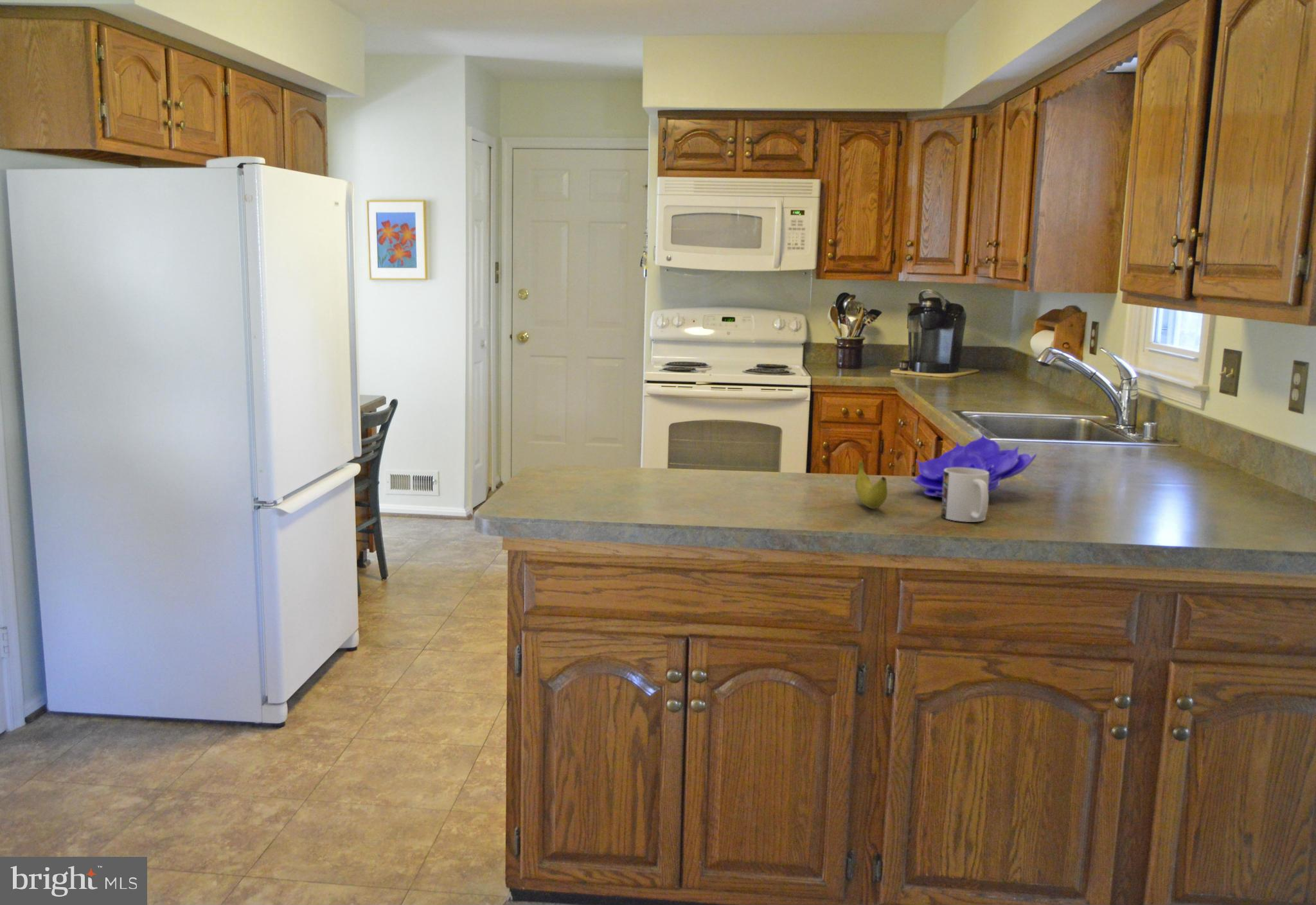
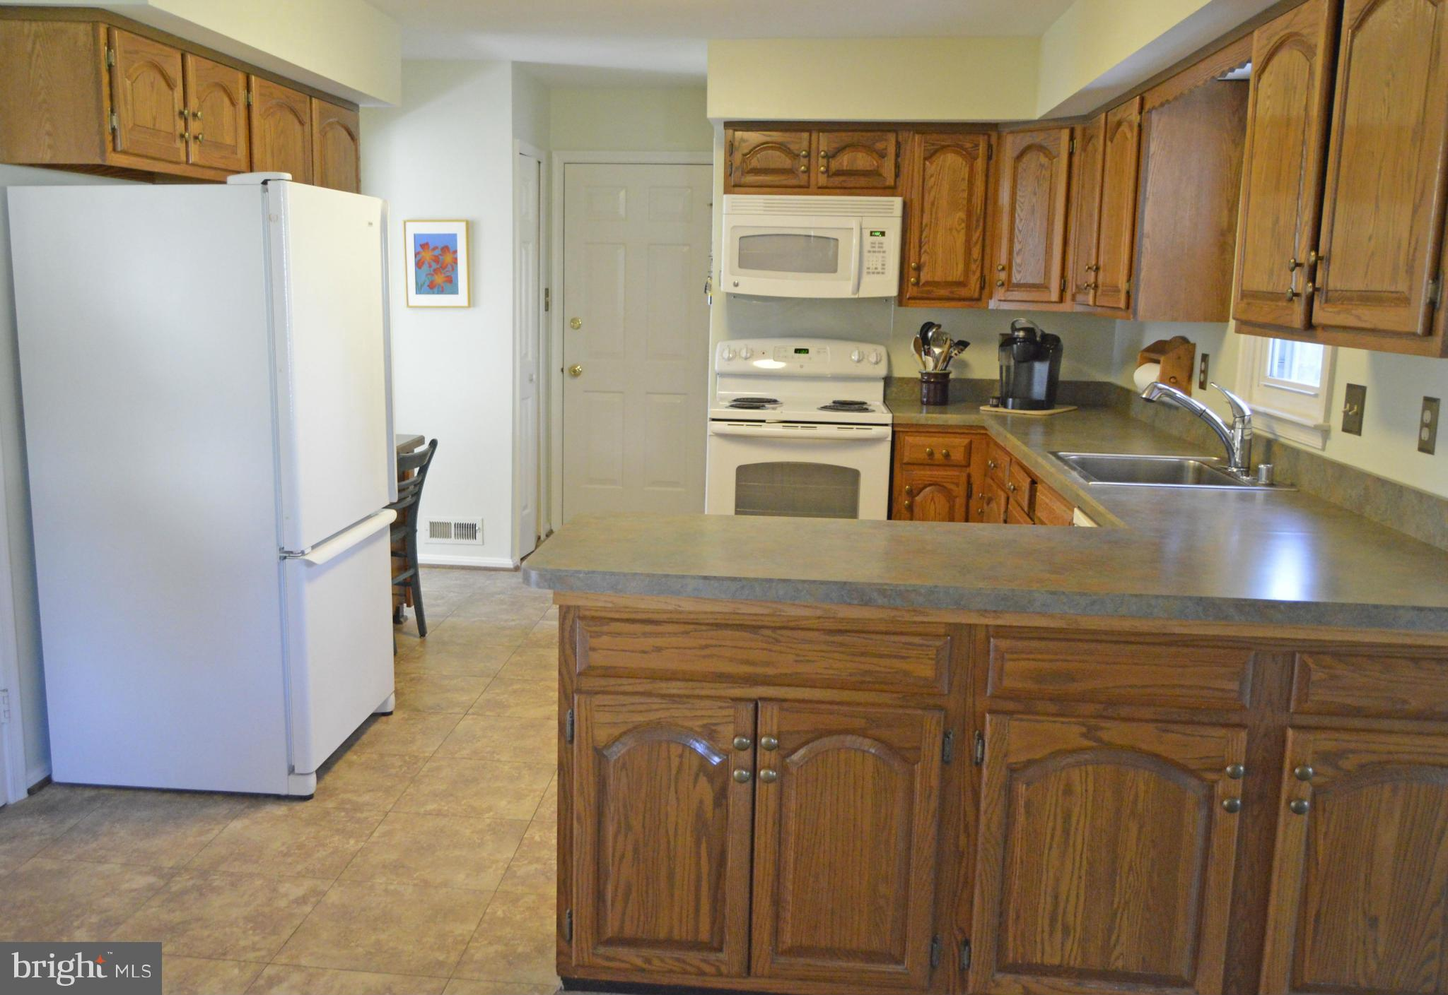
- banana [855,460,888,509]
- mug [940,468,989,523]
- decorative bowl [910,433,1037,498]
